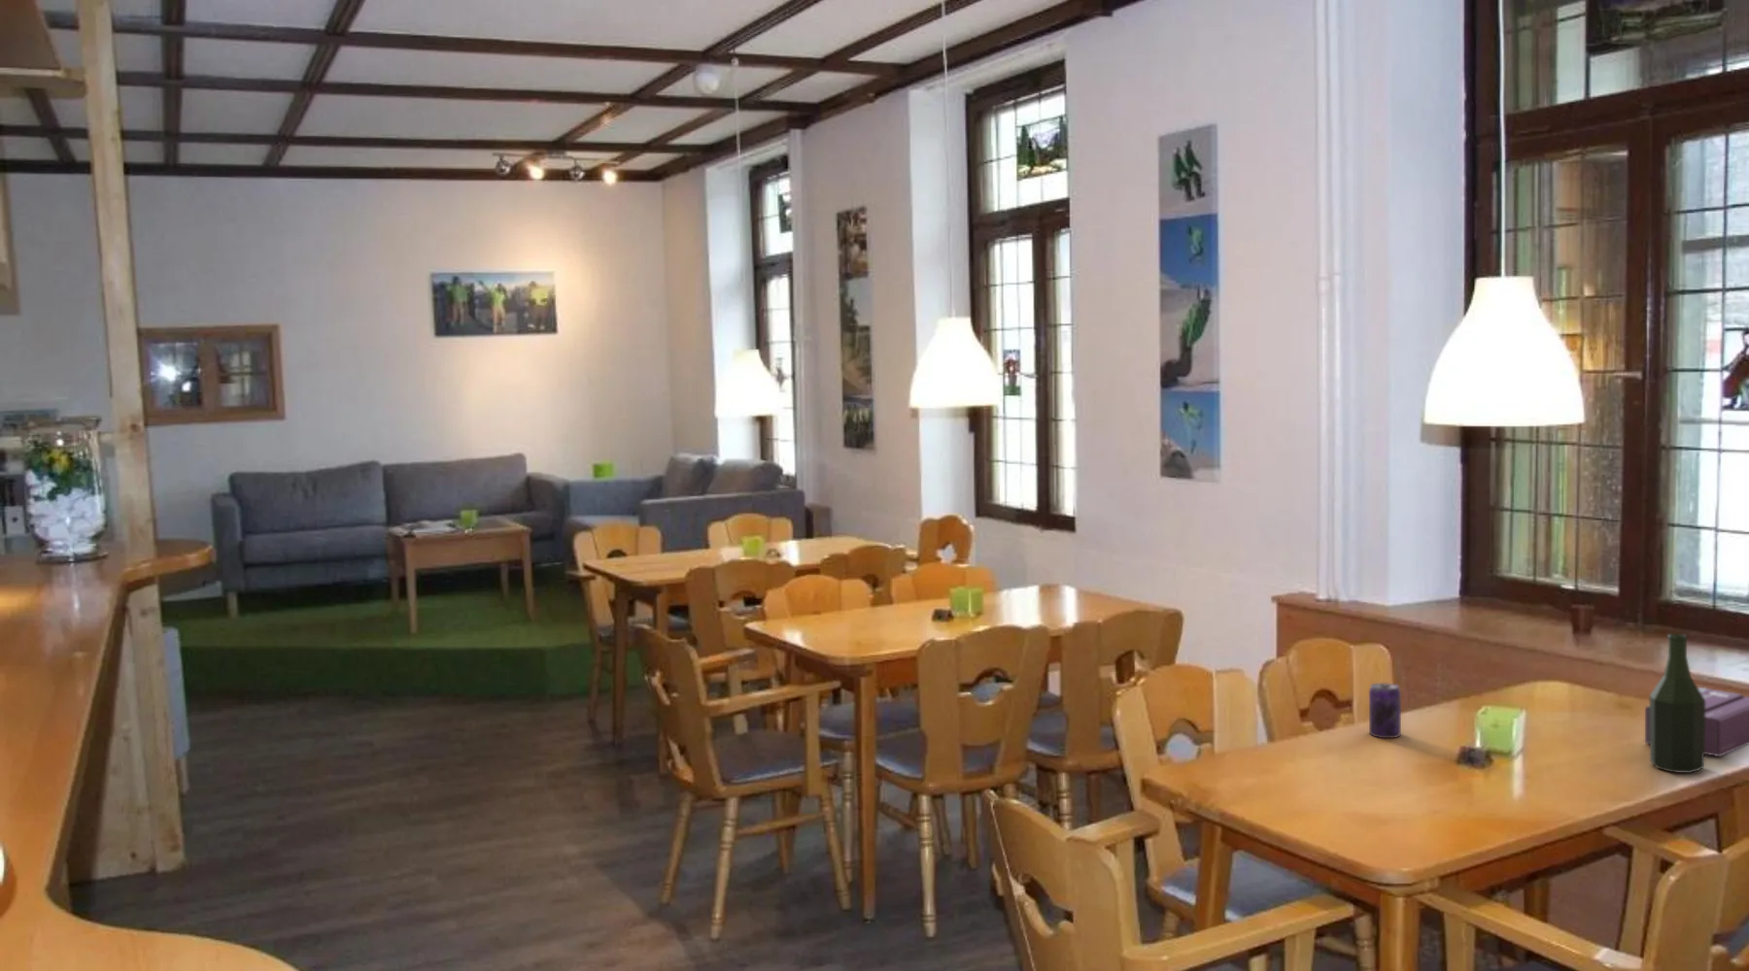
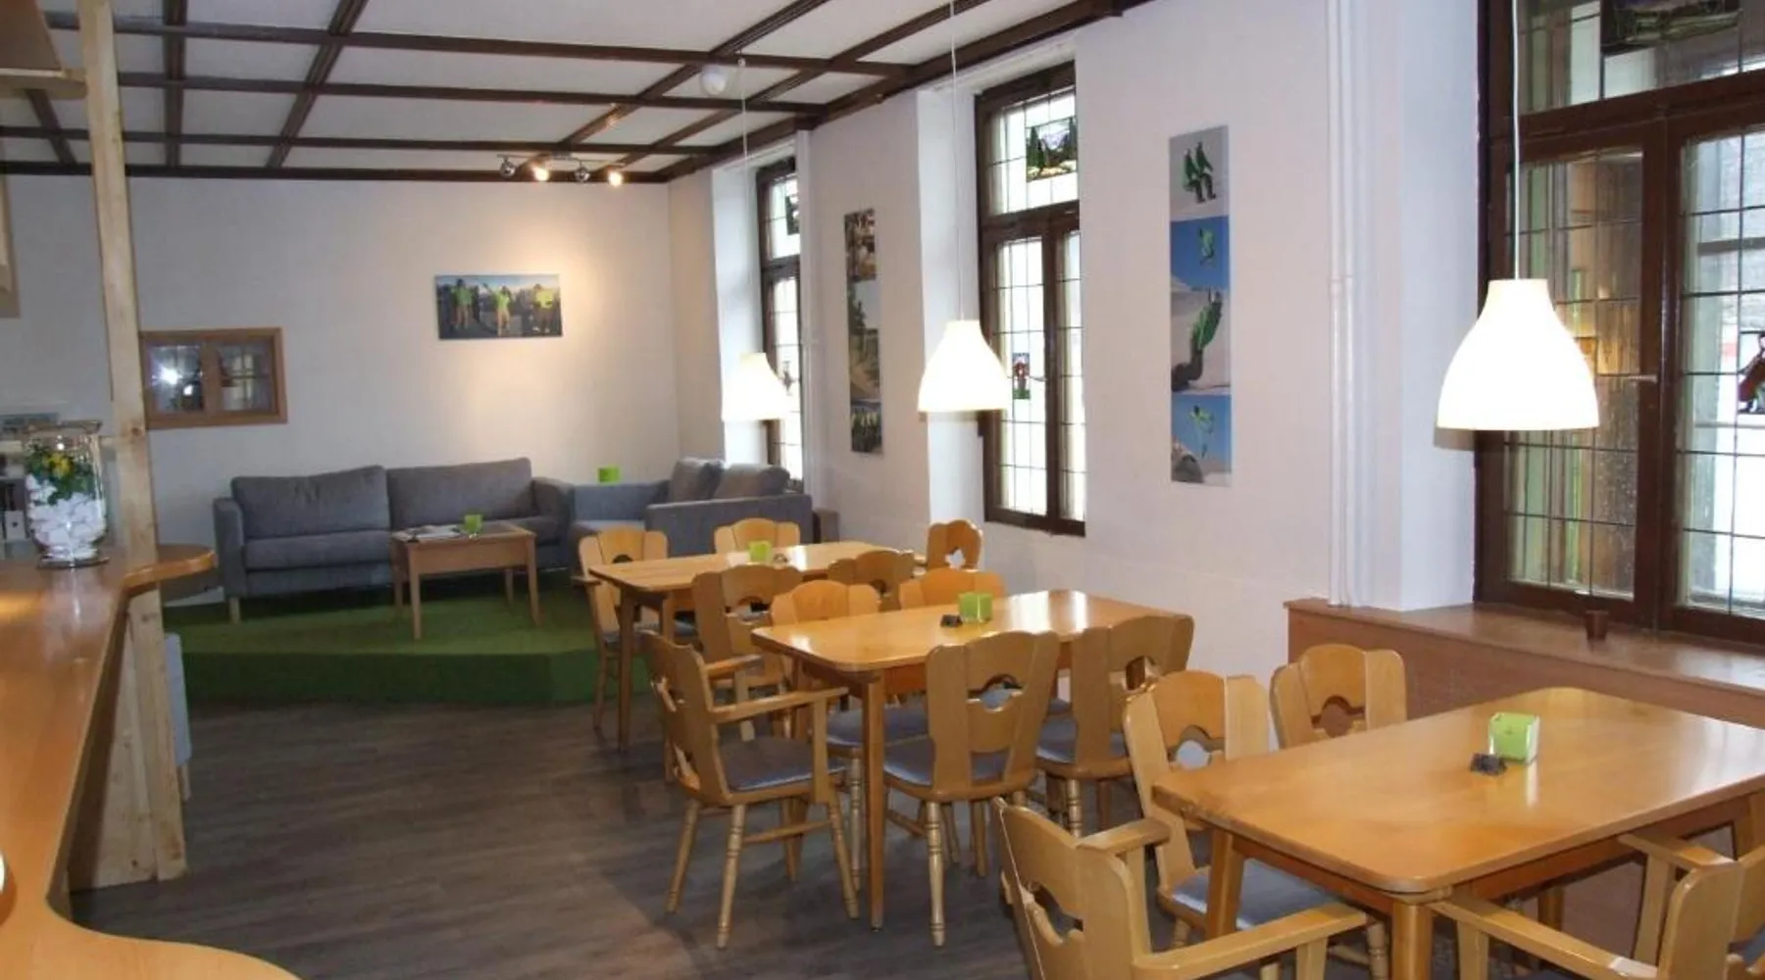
- beverage can [1369,682,1402,739]
- bottle [1649,633,1705,774]
- tissue box [1644,686,1749,757]
